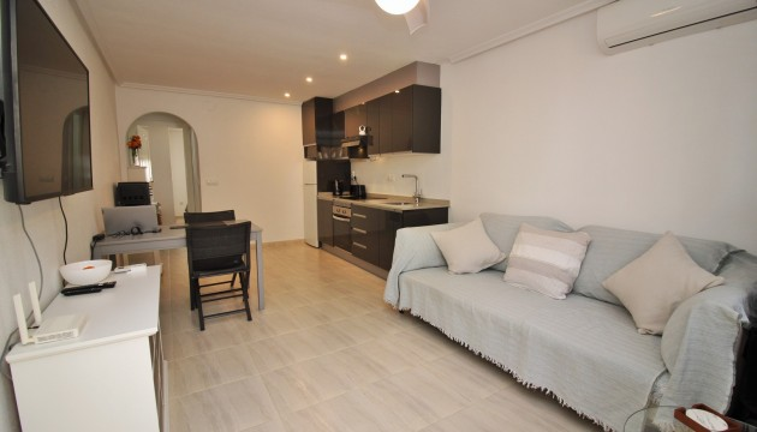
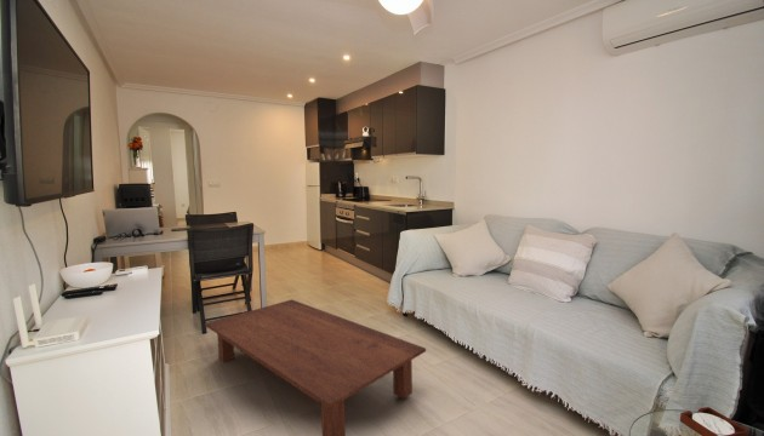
+ coffee table [204,298,427,436]
